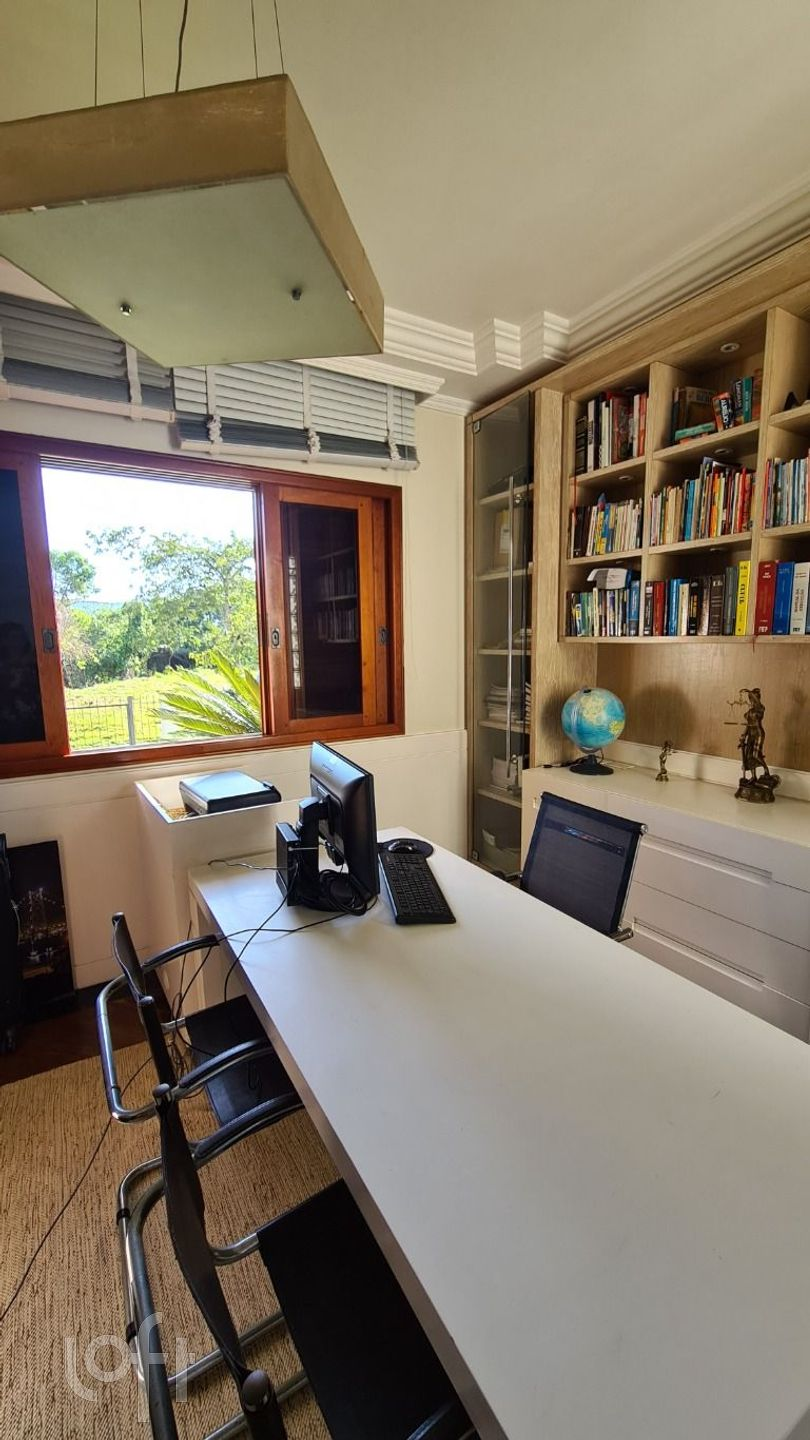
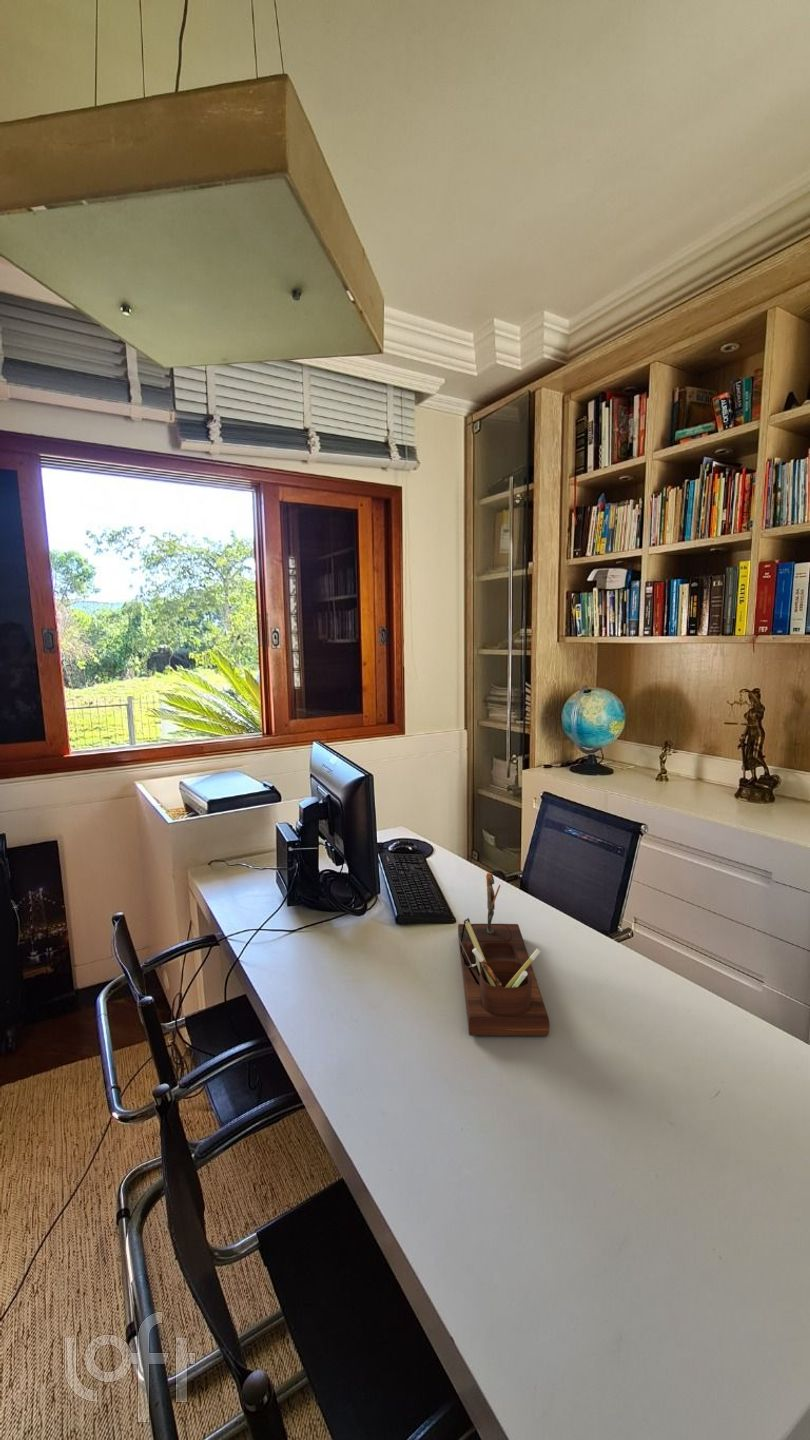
+ desk organizer [457,872,550,1037]
